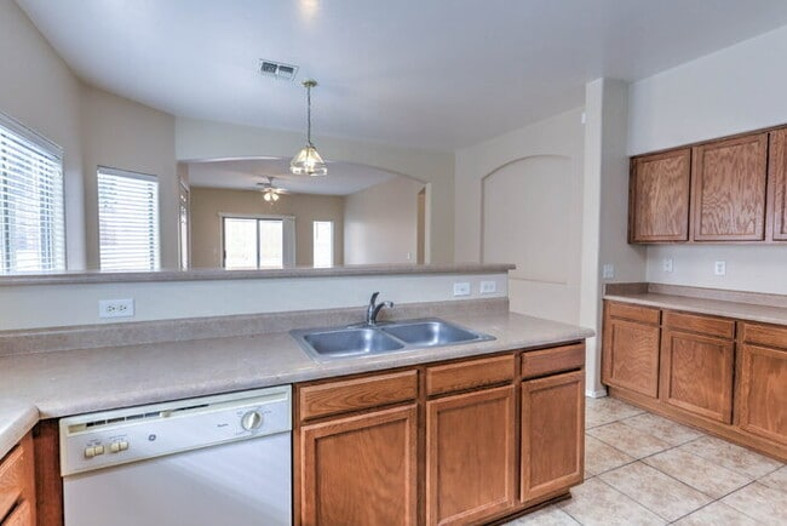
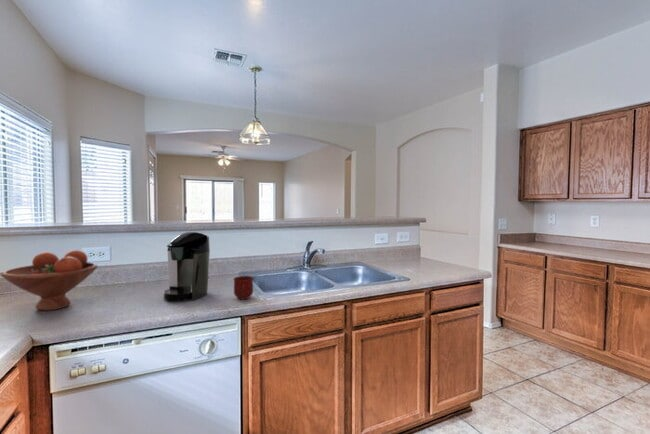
+ fruit bowl [0,249,99,312]
+ mug [233,275,254,300]
+ coffee maker [163,231,211,302]
